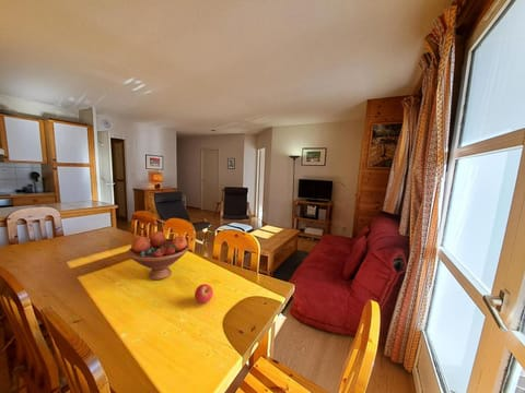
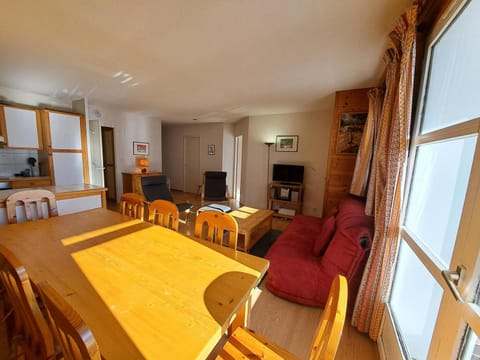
- fruit bowl [126,230,190,281]
- fruit [194,283,214,305]
